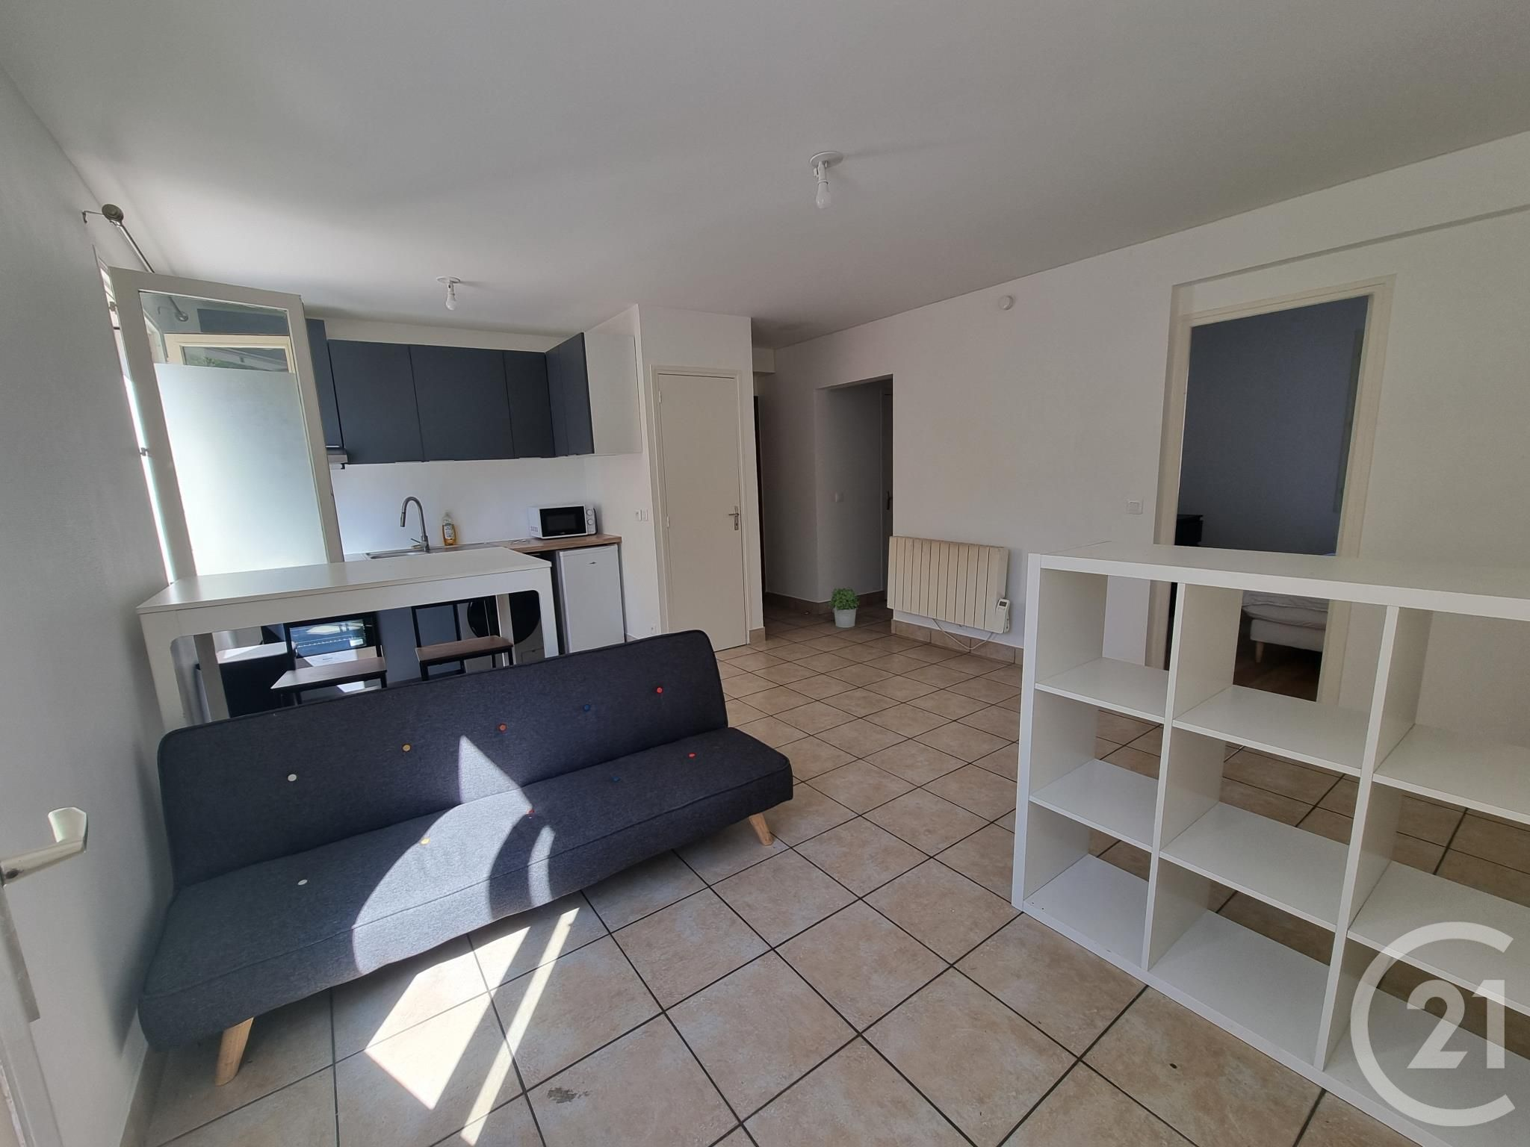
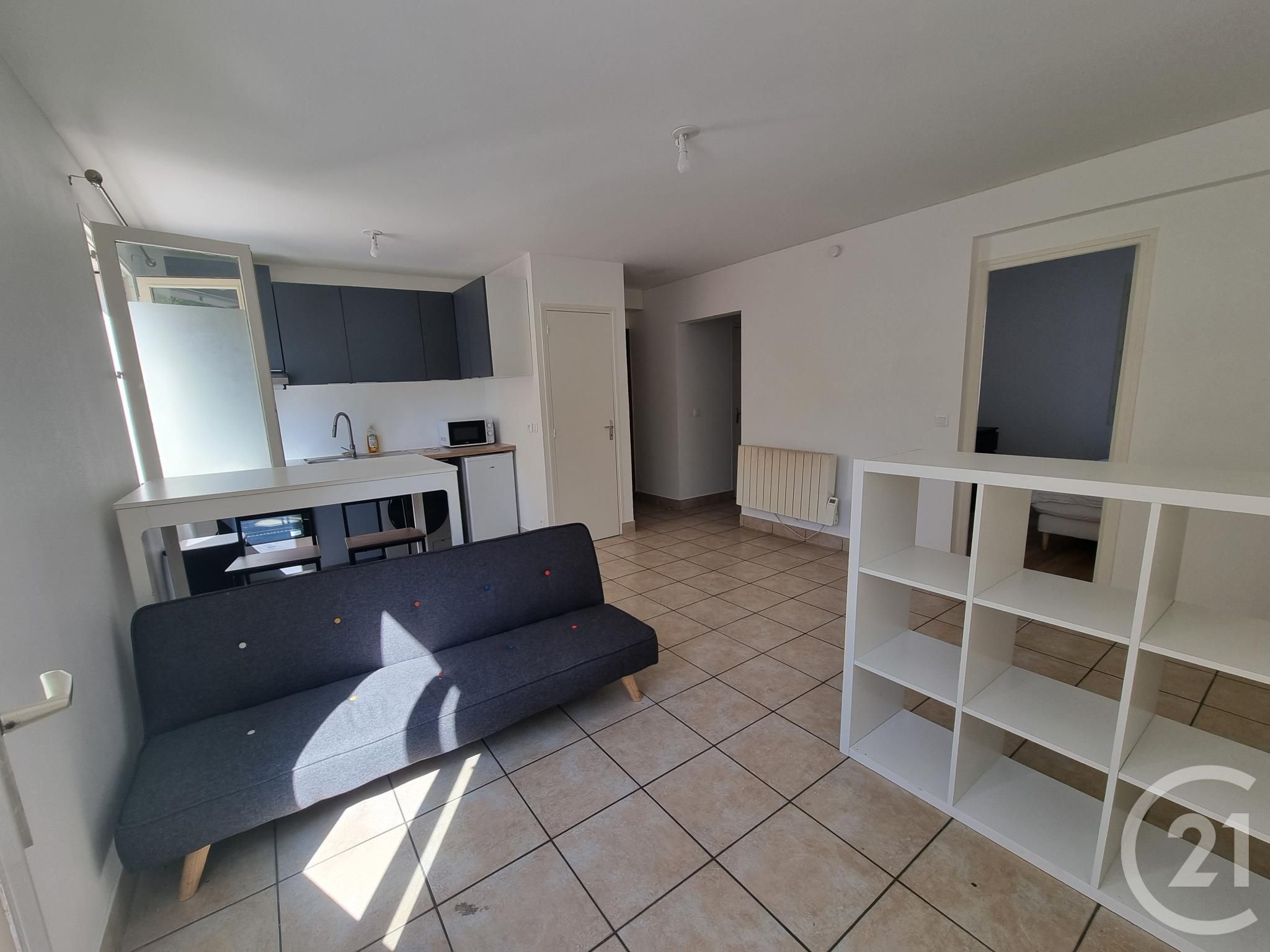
- potted plant [828,587,860,629]
